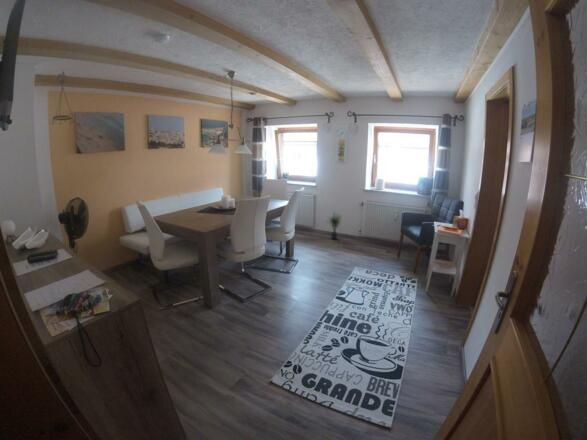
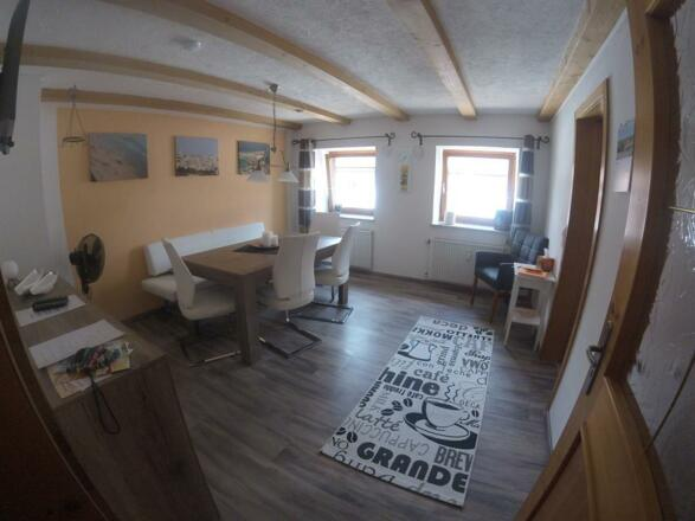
- potted plant [323,211,343,240]
